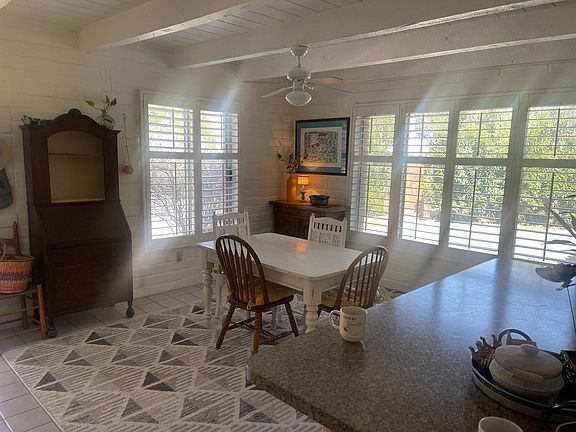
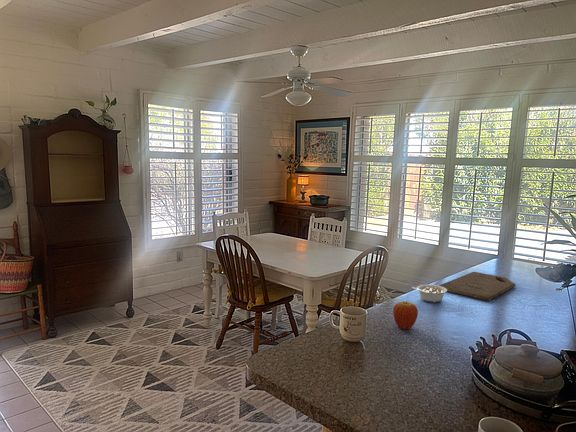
+ cutting board [438,271,517,302]
+ fruit [392,301,419,330]
+ legume [411,284,447,303]
